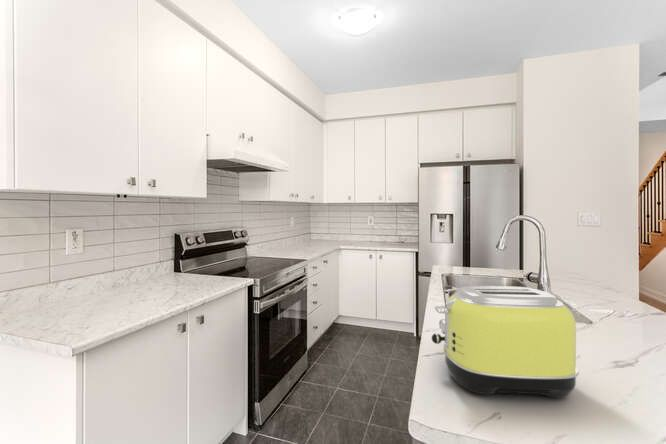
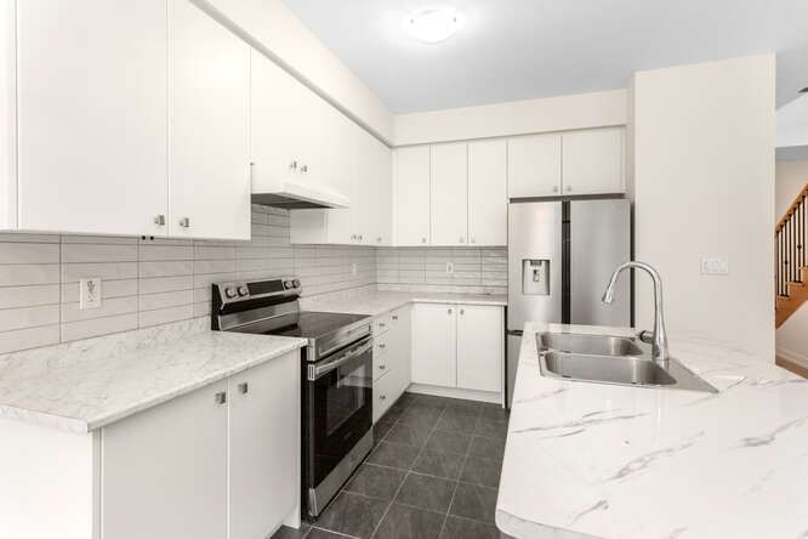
- toaster [431,285,580,398]
